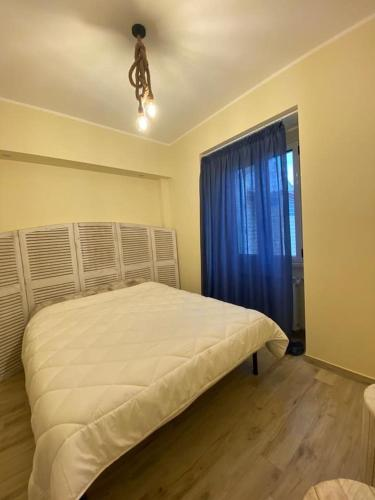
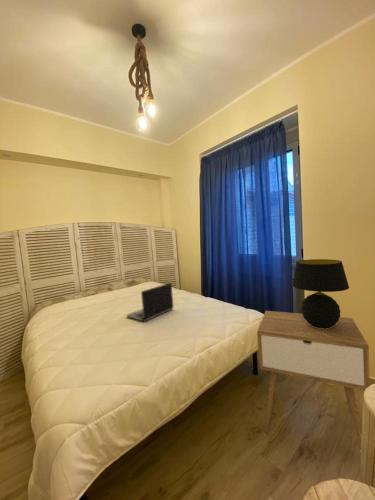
+ table lamp [291,258,350,329]
+ laptop computer [125,282,174,323]
+ nightstand [256,310,371,449]
